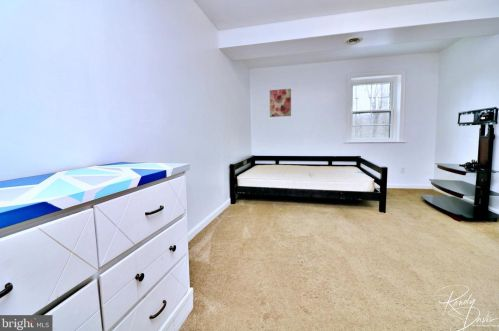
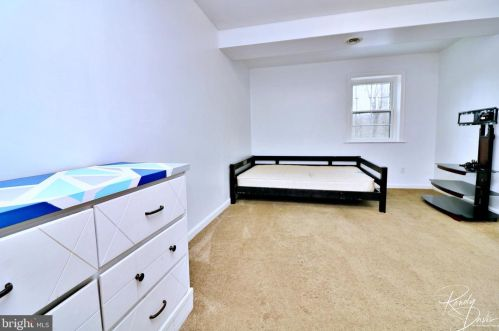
- wall art [269,88,292,118]
